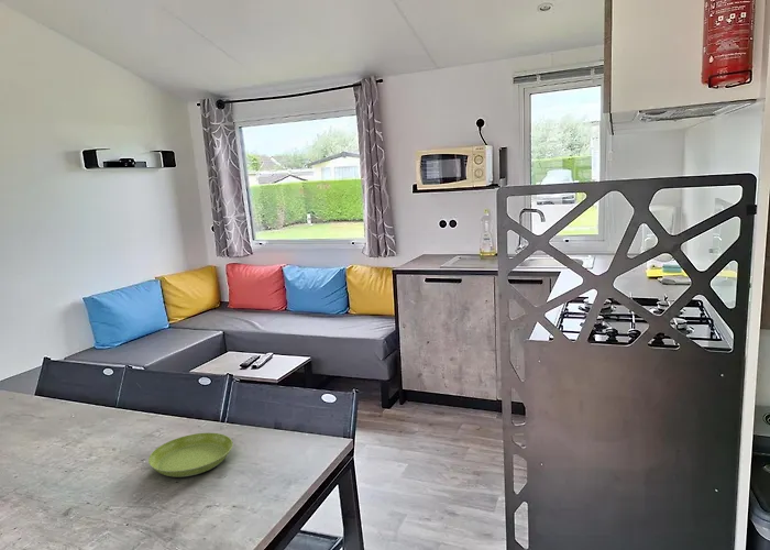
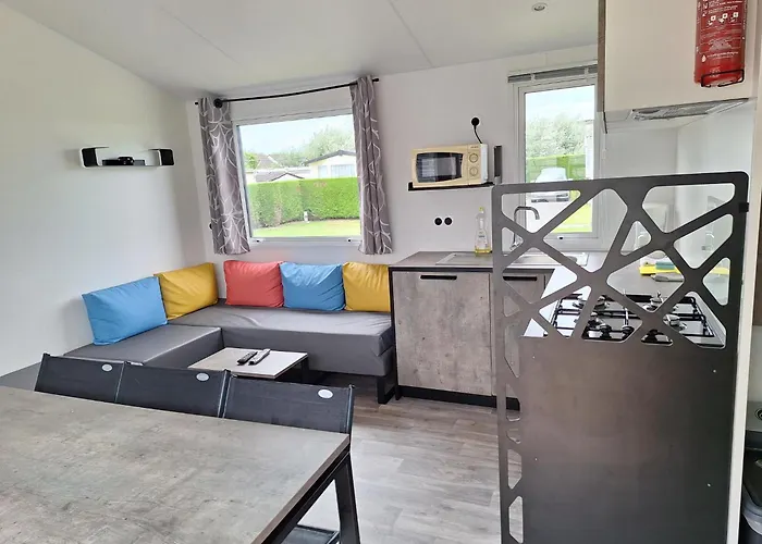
- saucer [147,431,234,479]
